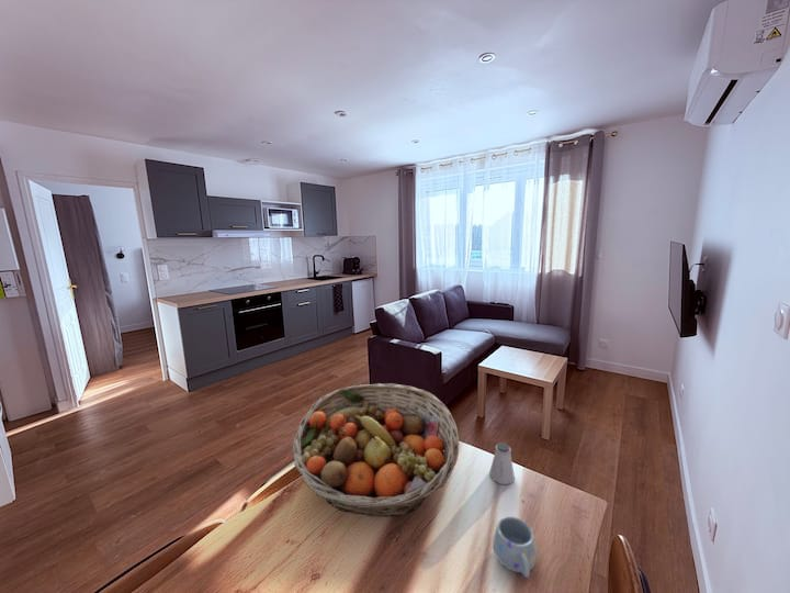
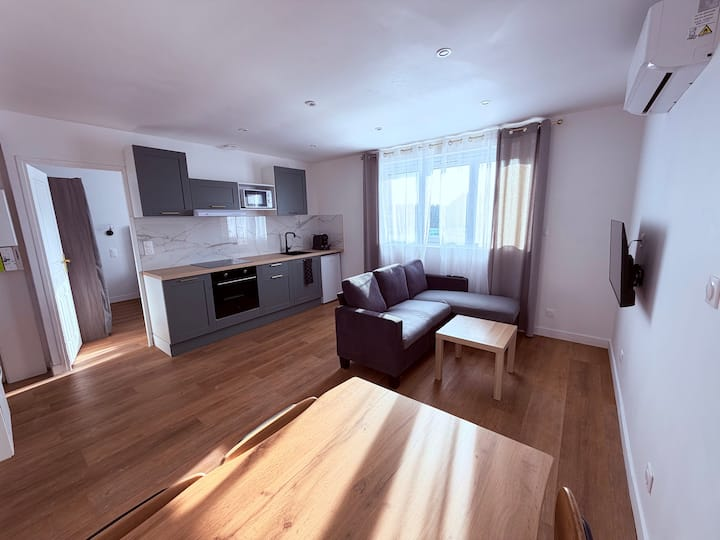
- mug [492,515,538,579]
- fruit basket [292,382,460,517]
- saltshaker [488,441,516,485]
